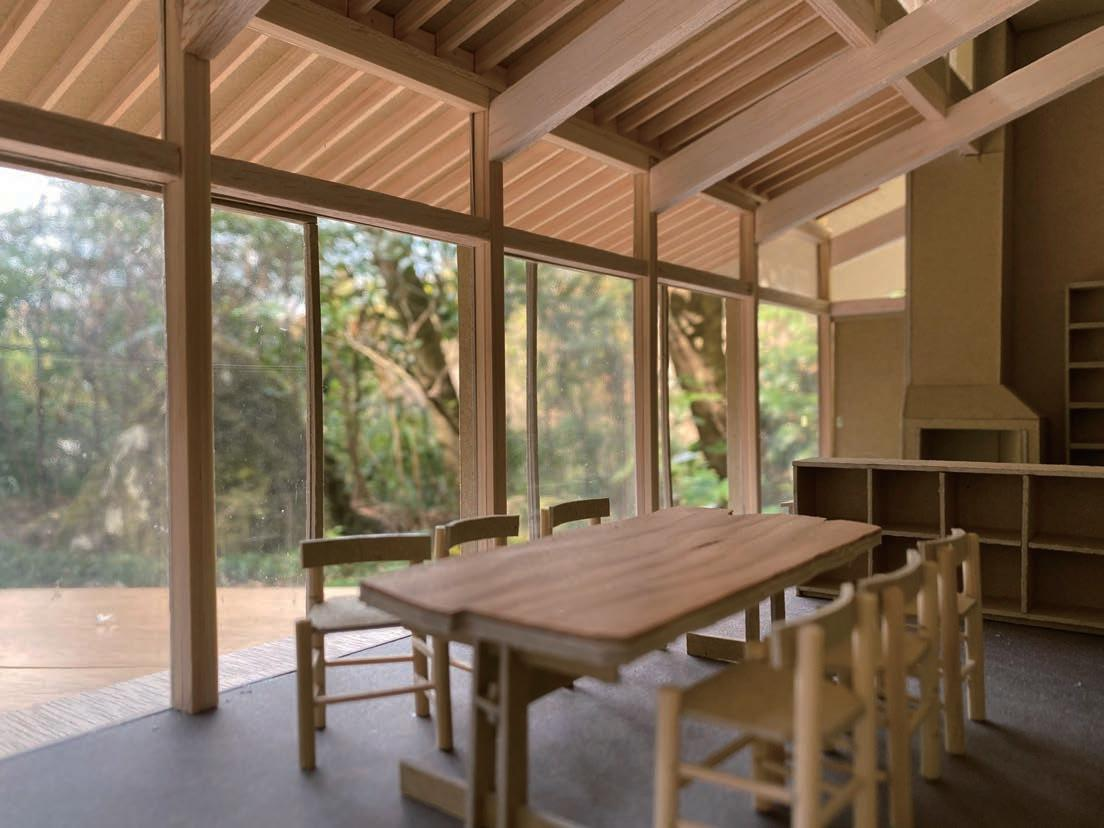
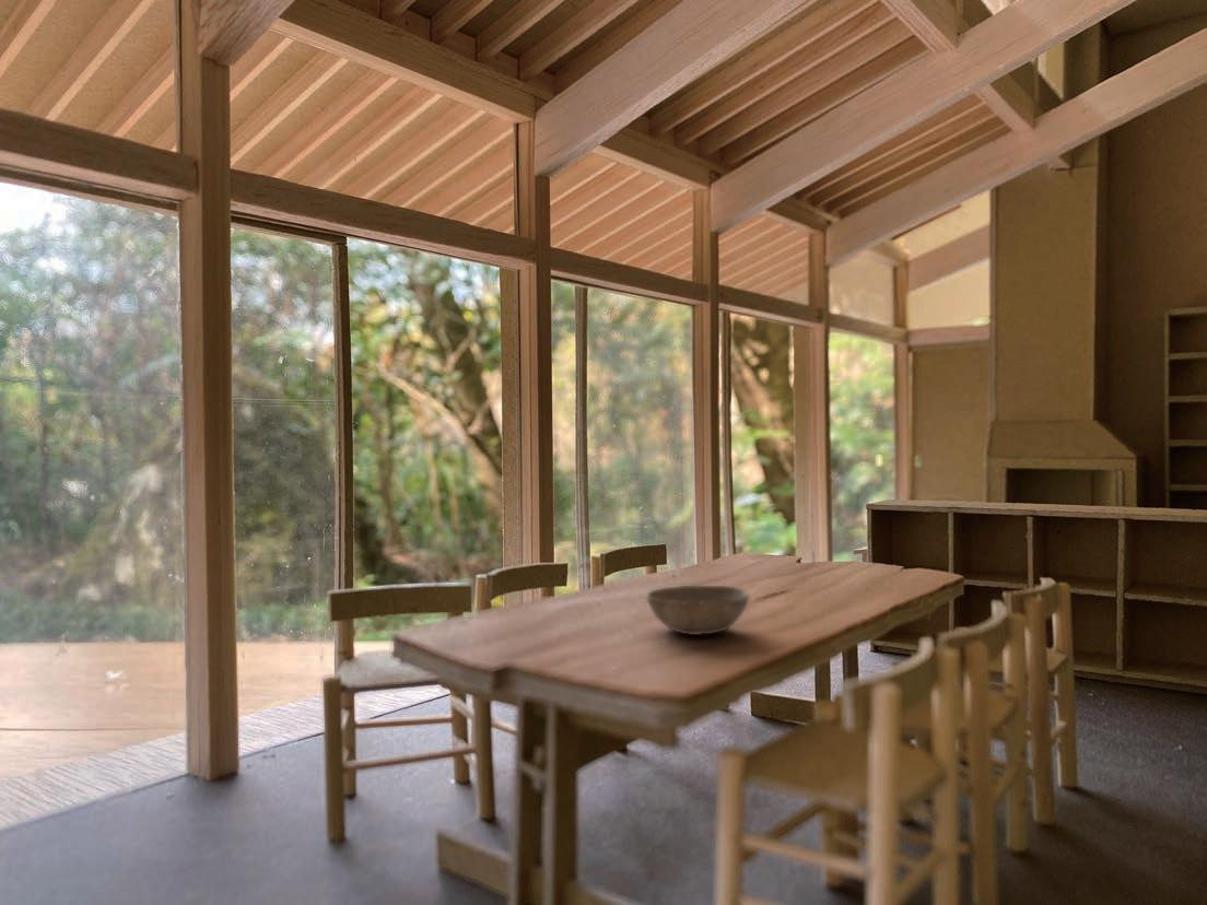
+ bowl [645,585,751,636]
